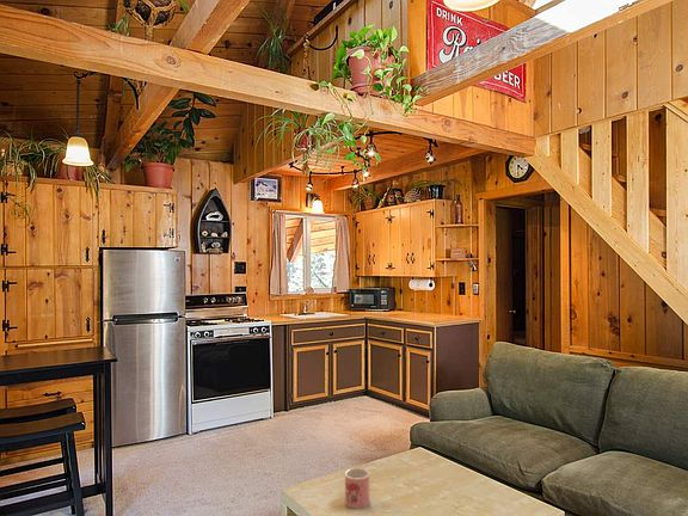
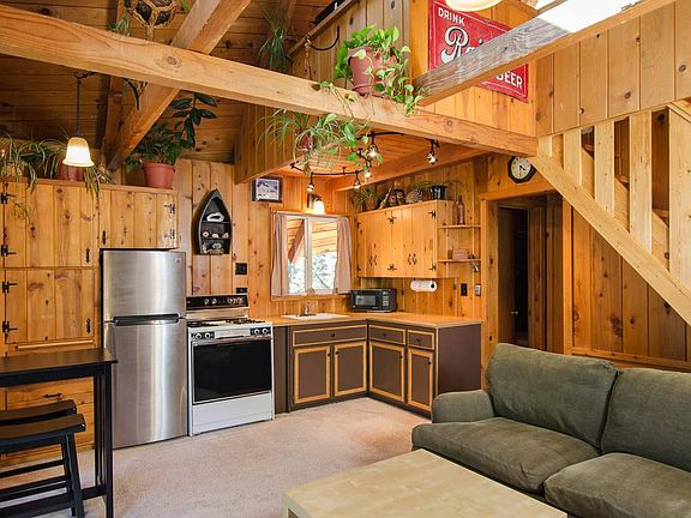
- mug [344,467,371,510]
